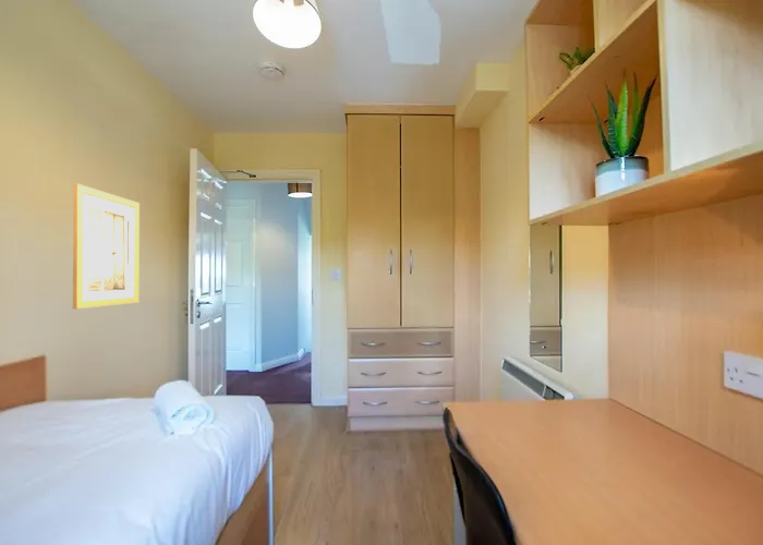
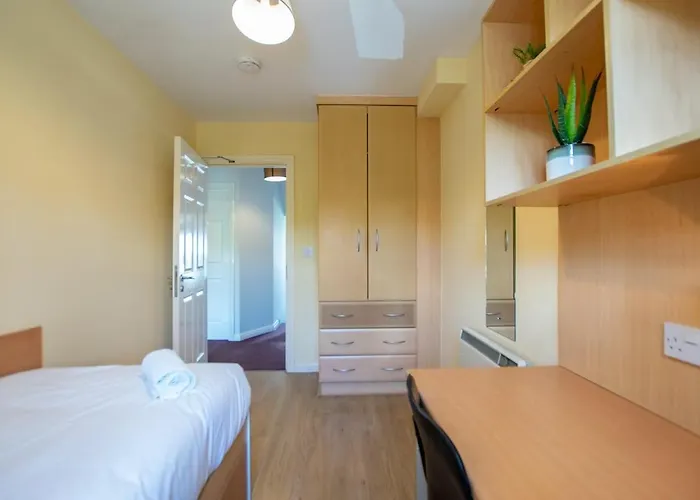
- wall art [72,183,141,310]
